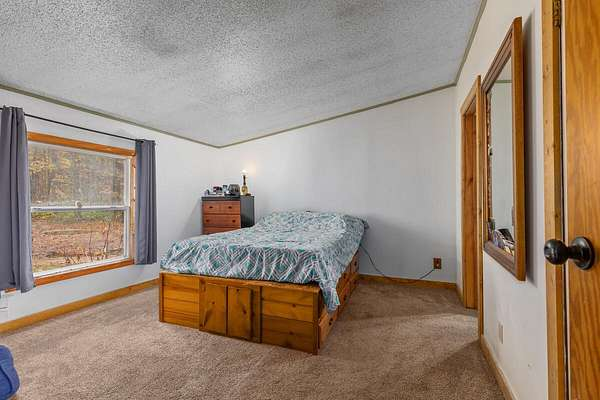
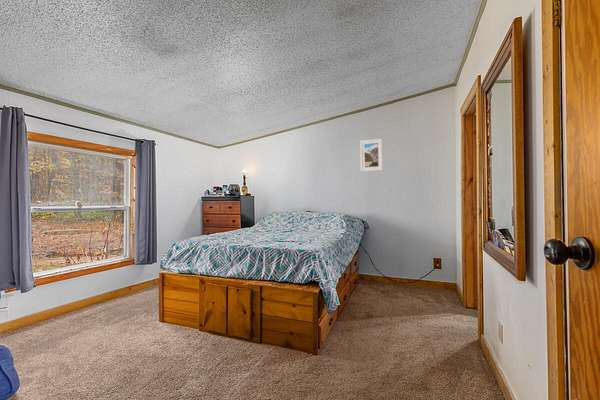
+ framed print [359,137,384,173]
